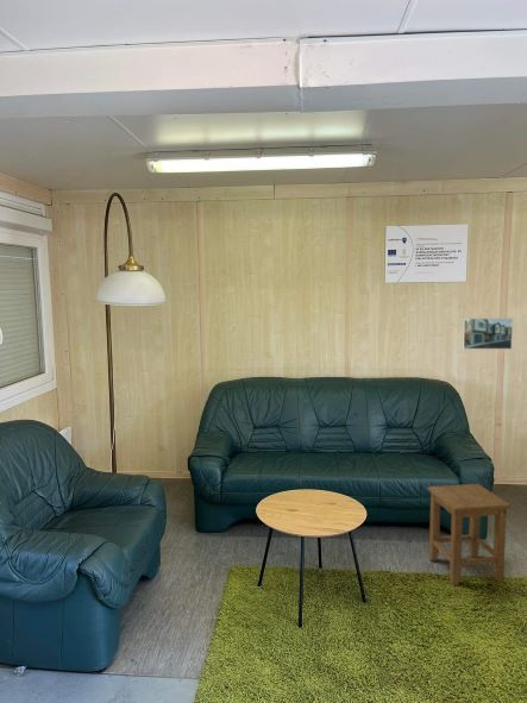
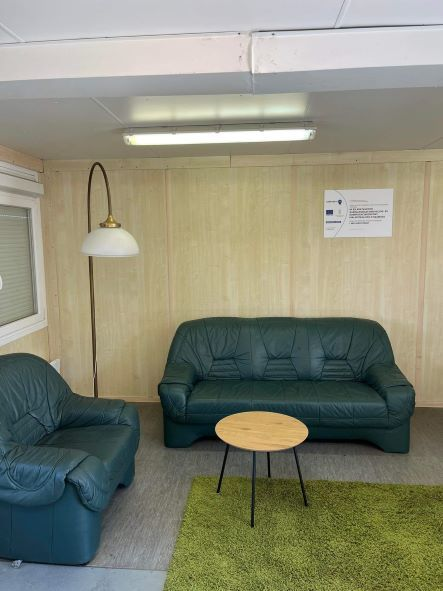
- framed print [462,316,514,351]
- stool [426,483,512,586]
